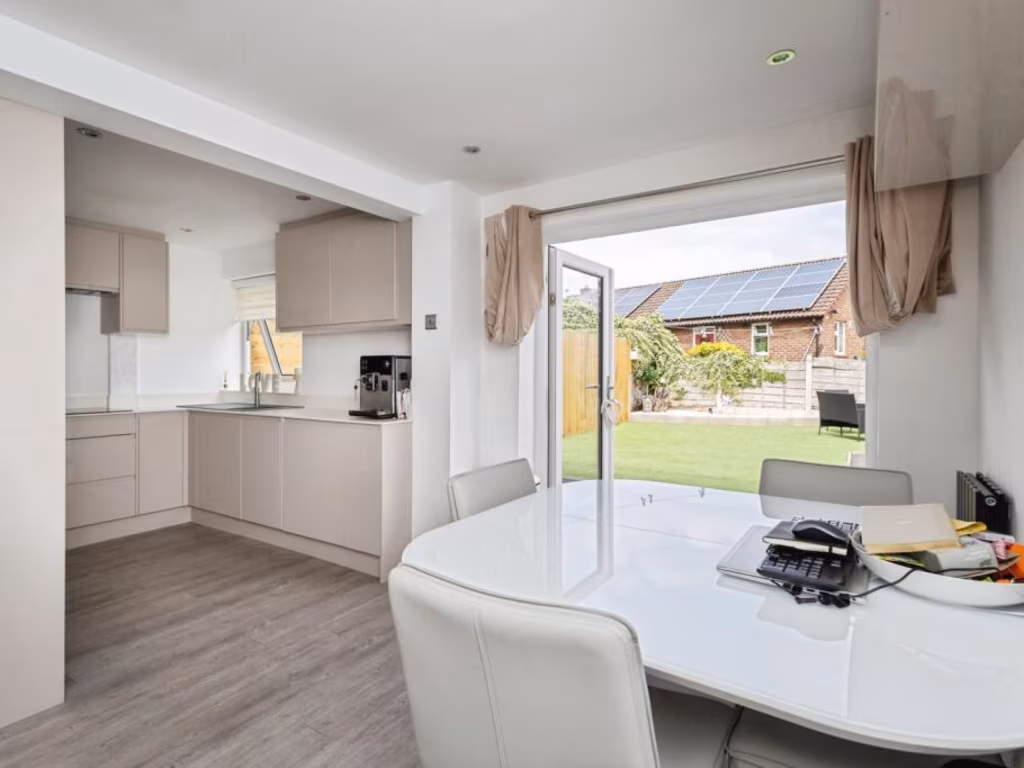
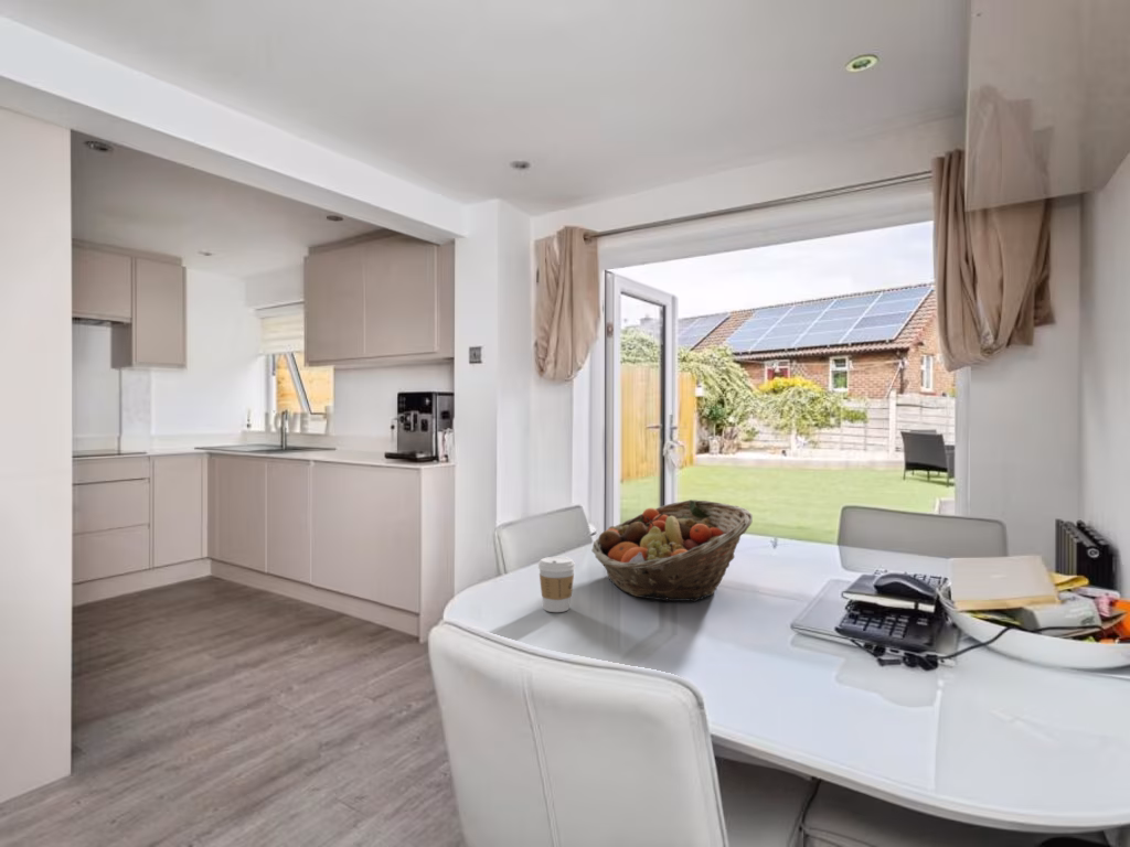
+ coffee cup [537,556,576,613]
+ fruit basket [590,498,754,603]
